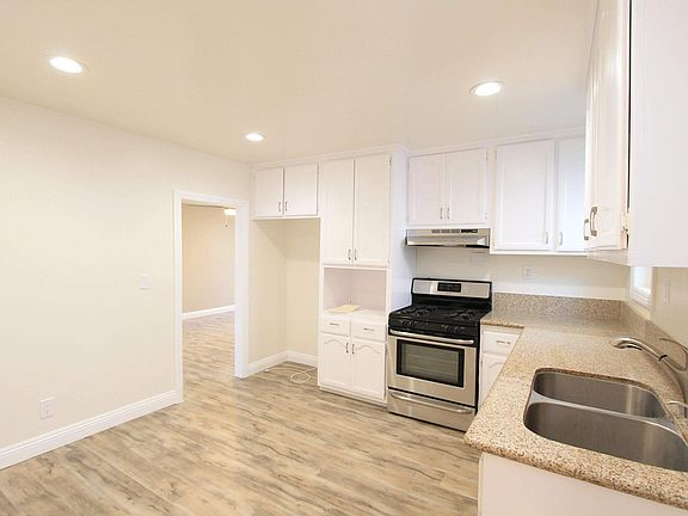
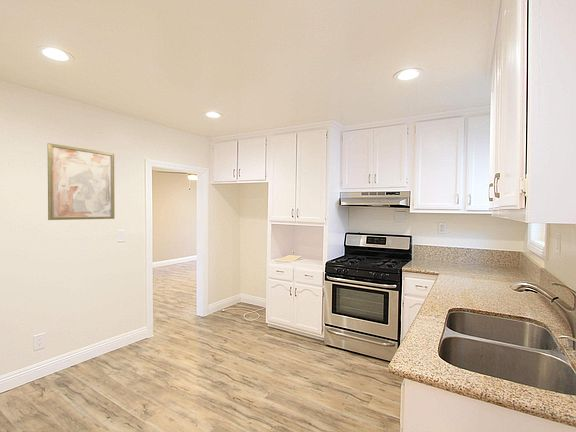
+ wall art [47,142,115,221]
